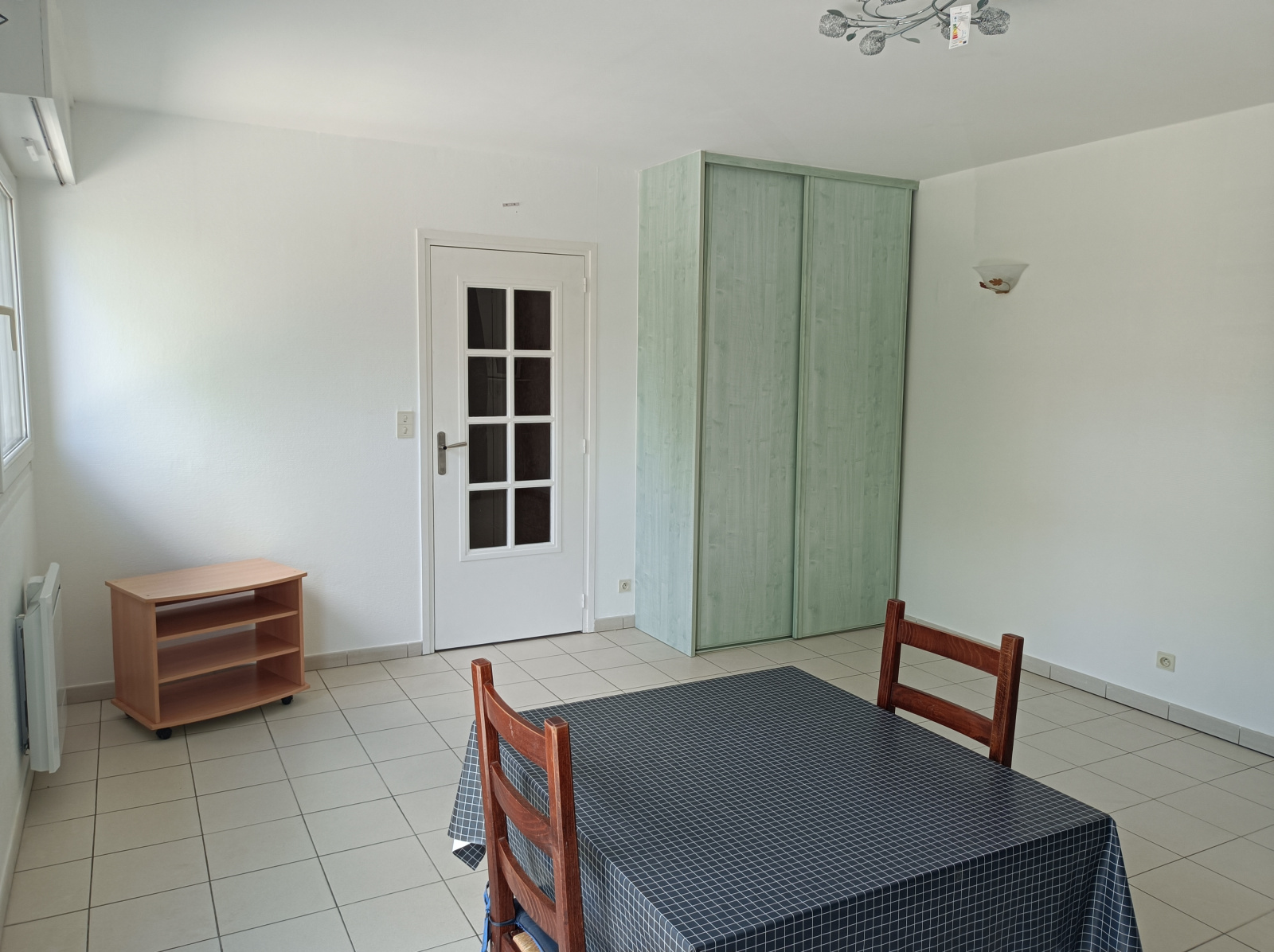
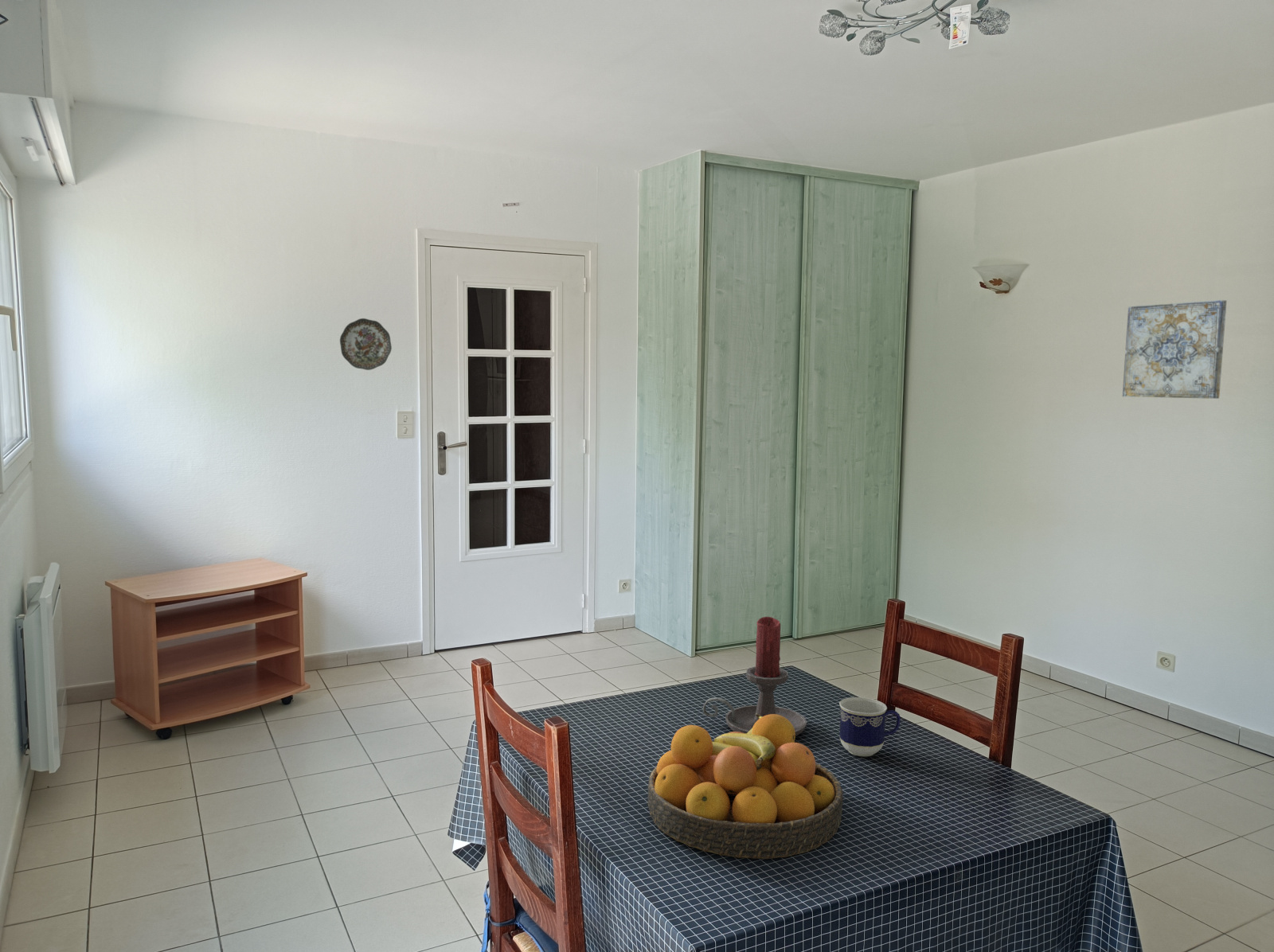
+ cup [838,696,901,757]
+ fruit bowl [647,713,844,860]
+ decorative plate [339,318,393,371]
+ wall art [1122,299,1227,400]
+ candle holder [702,616,807,737]
